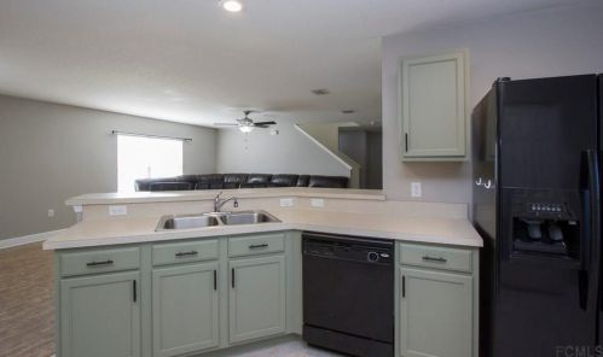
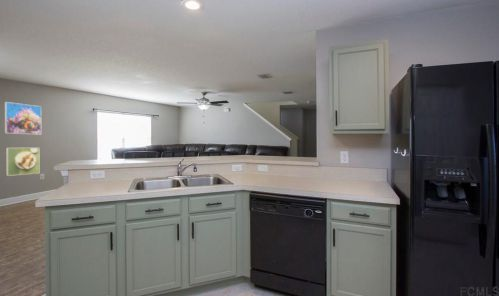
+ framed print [6,147,40,177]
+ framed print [4,101,42,135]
